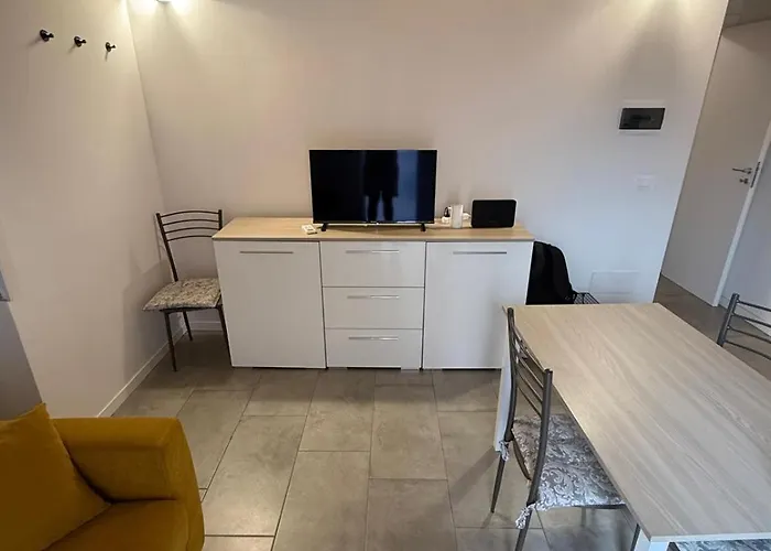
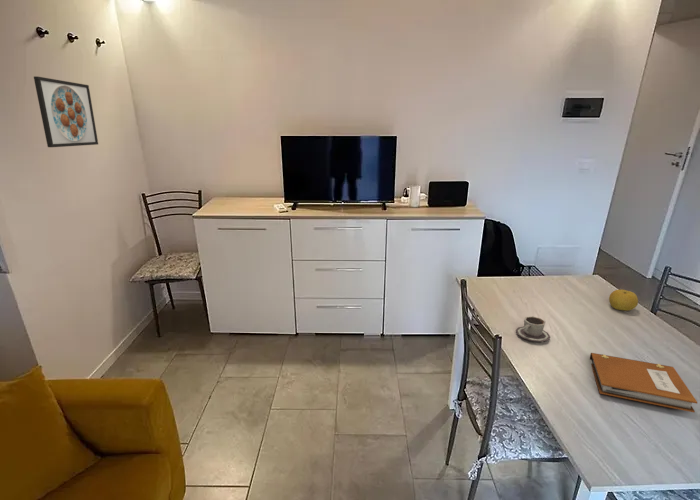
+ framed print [33,75,99,148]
+ fruit [608,289,639,312]
+ notebook [589,352,698,413]
+ cup [515,315,551,343]
